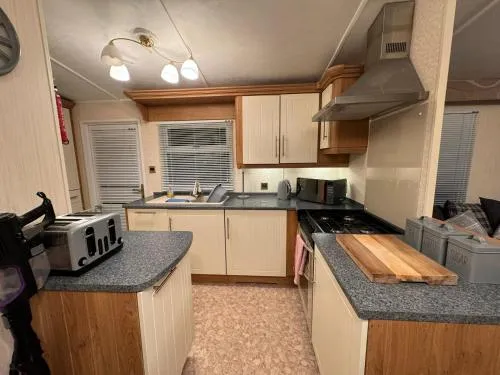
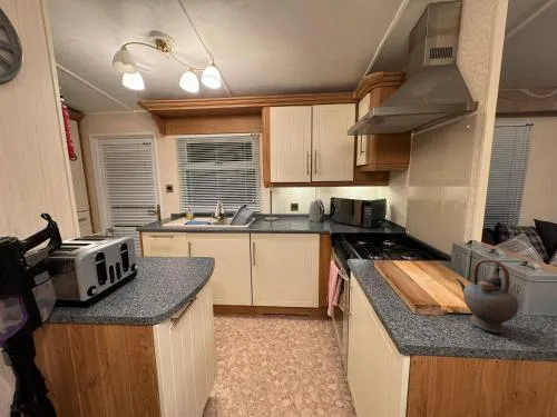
+ teapot [455,258,520,334]
